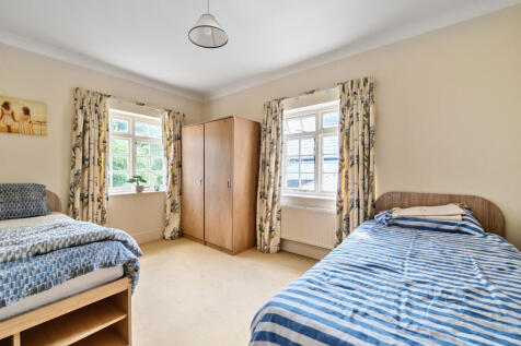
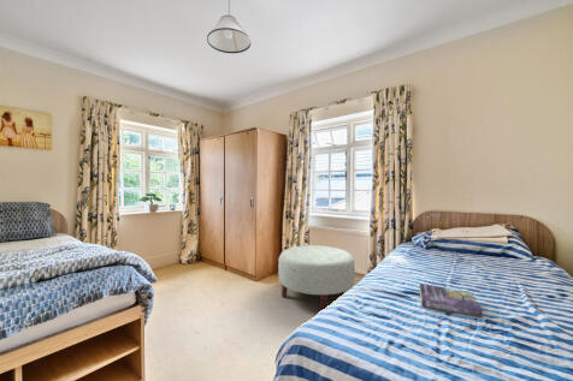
+ book [418,282,484,319]
+ ottoman [277,244,356,311]
